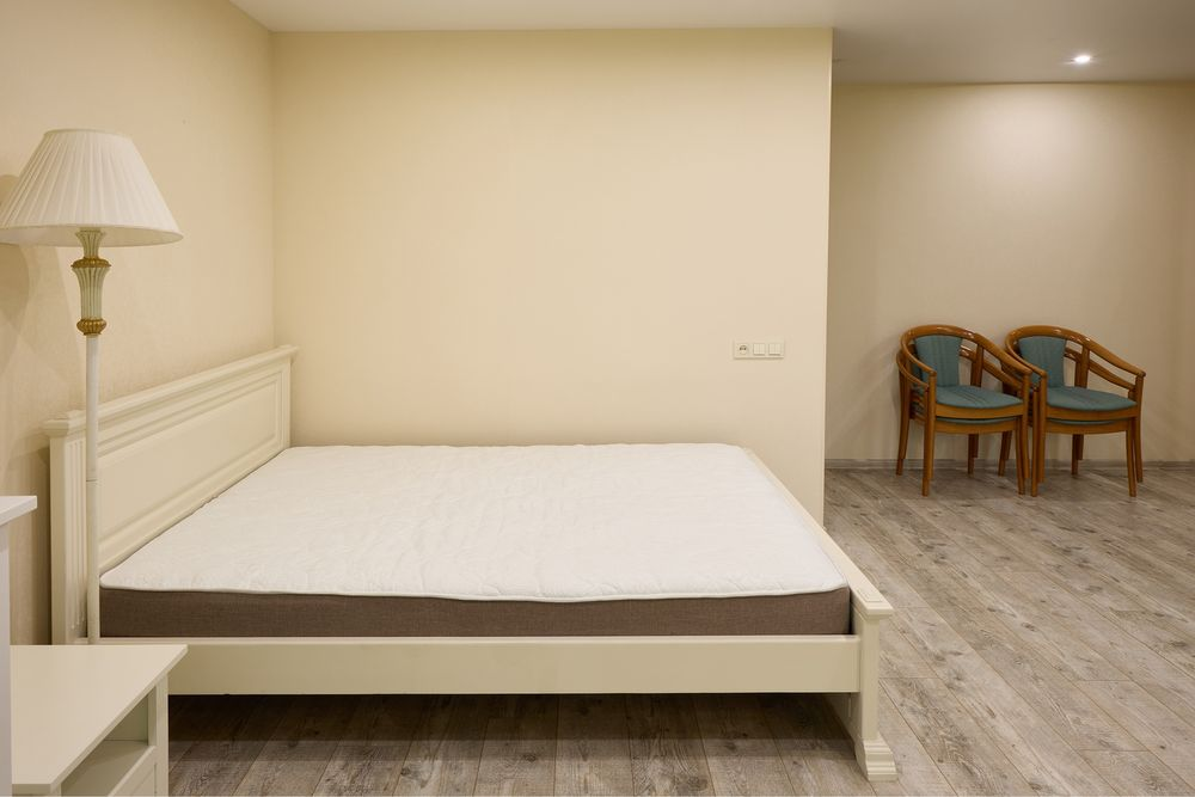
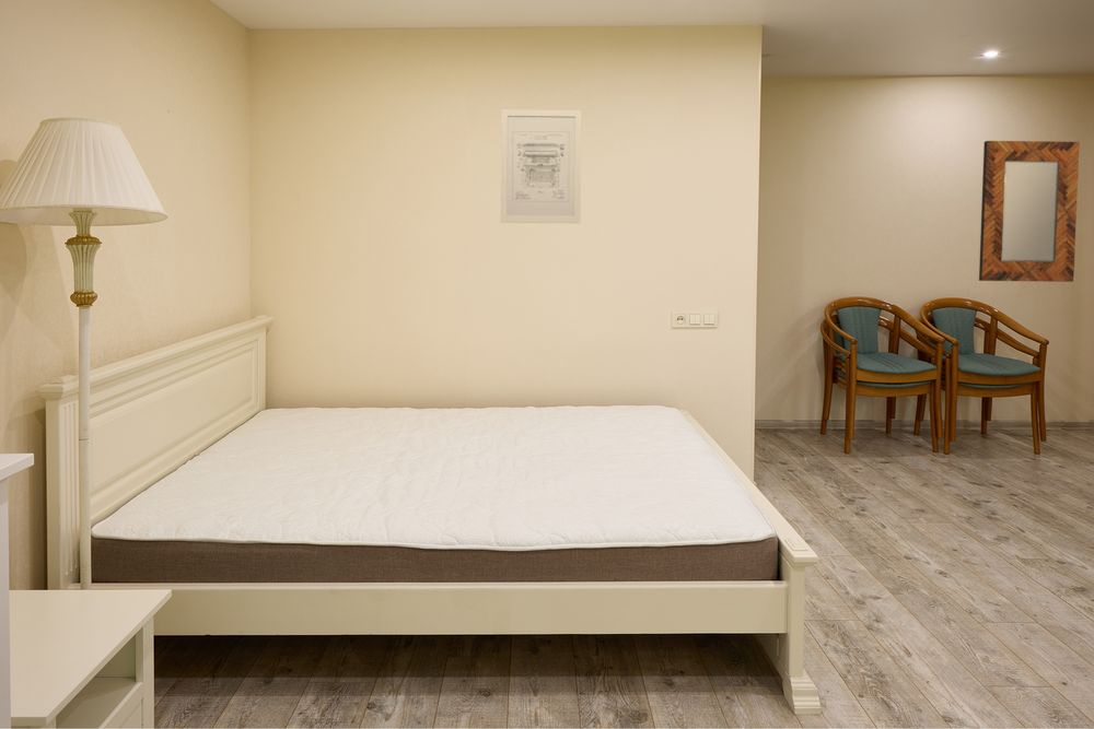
+ wall art [500,108,583,224]
+ home mirror [978,140,1081,283]
